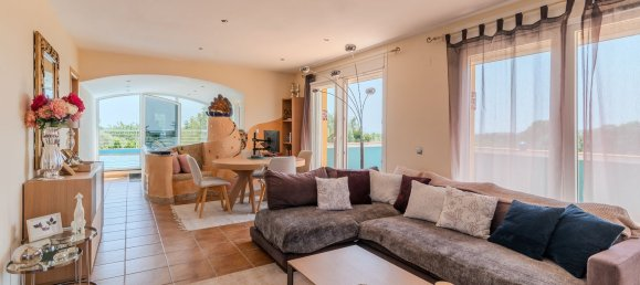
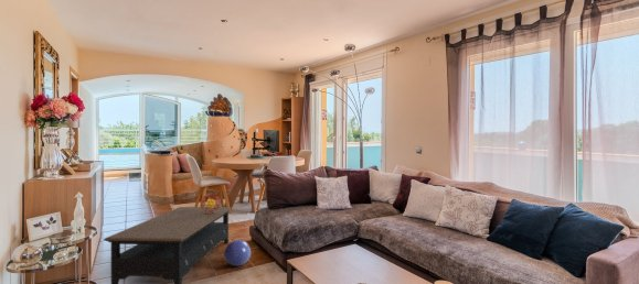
+ decorative sphere [199,193,222,214]
+ ball [223,239,252,267]
+ coffee table [103,206,233,284]
